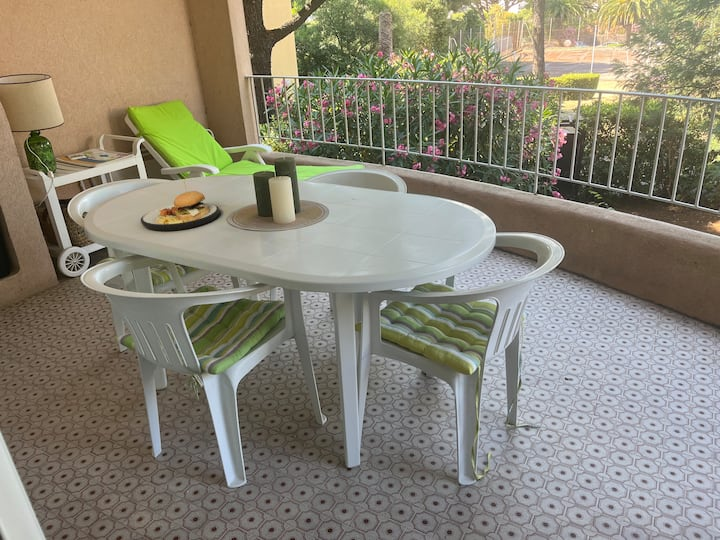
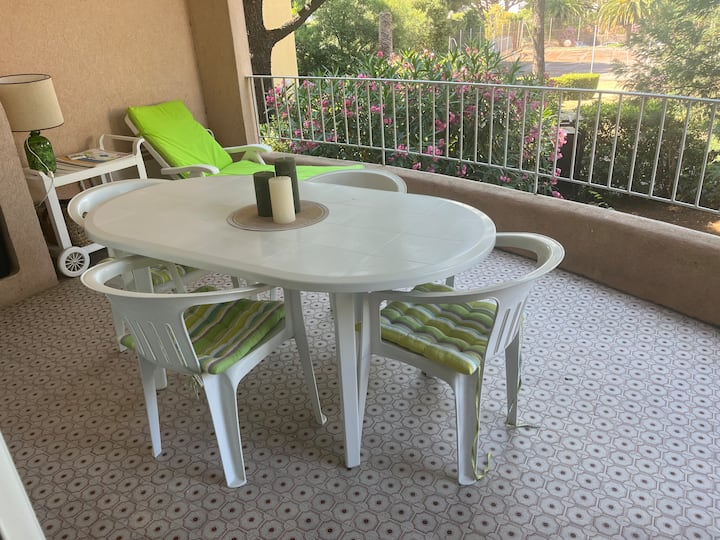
- plate [140,178,220,232]
